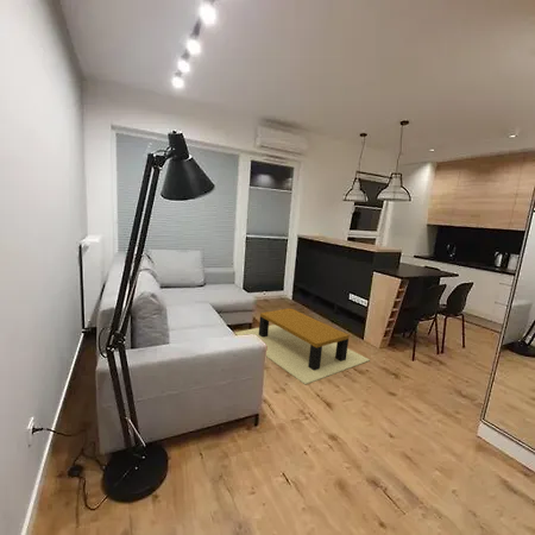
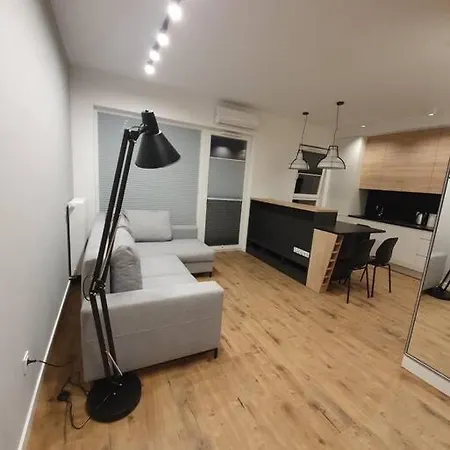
- coffee table [234,307,371,385]
